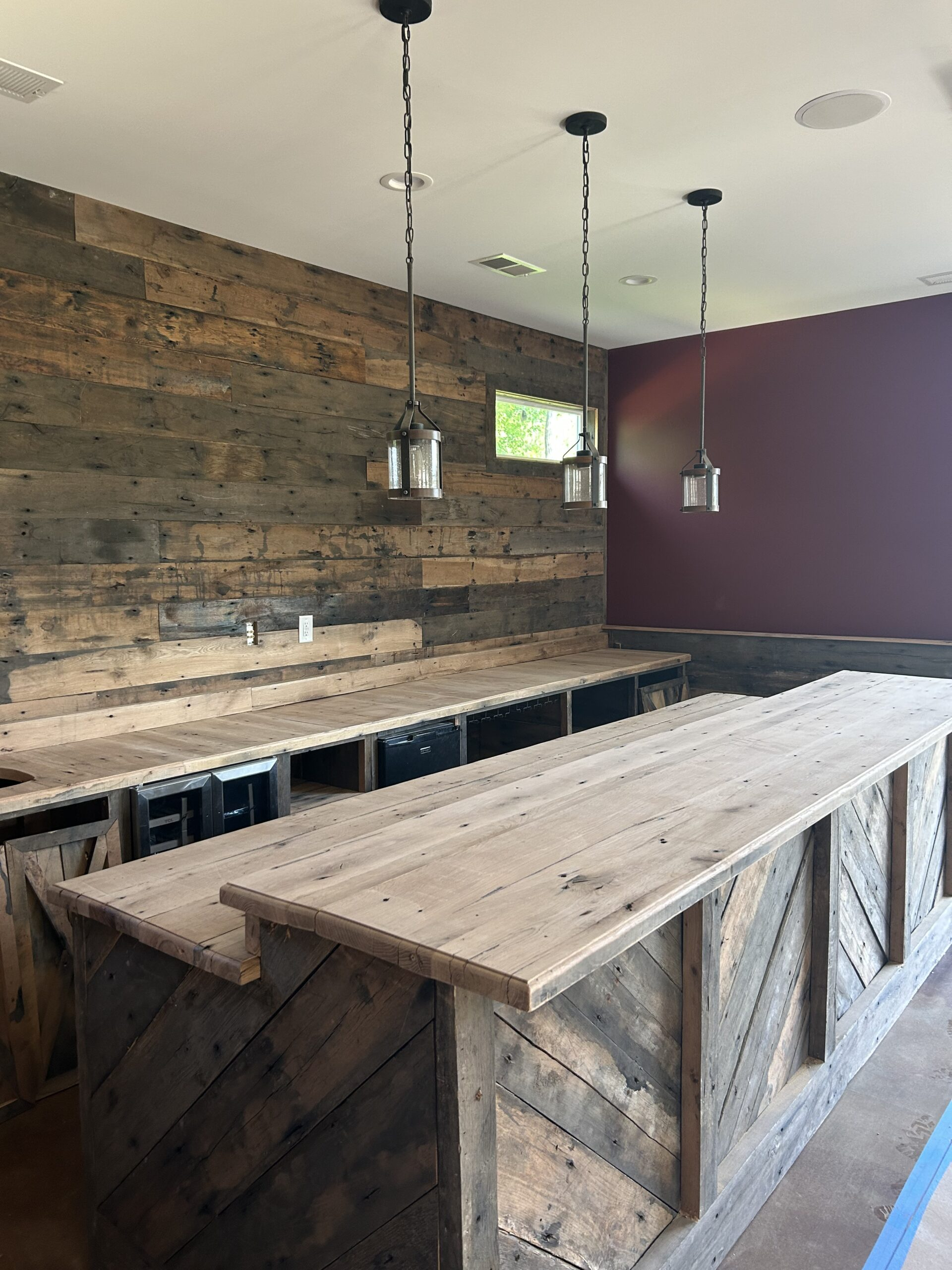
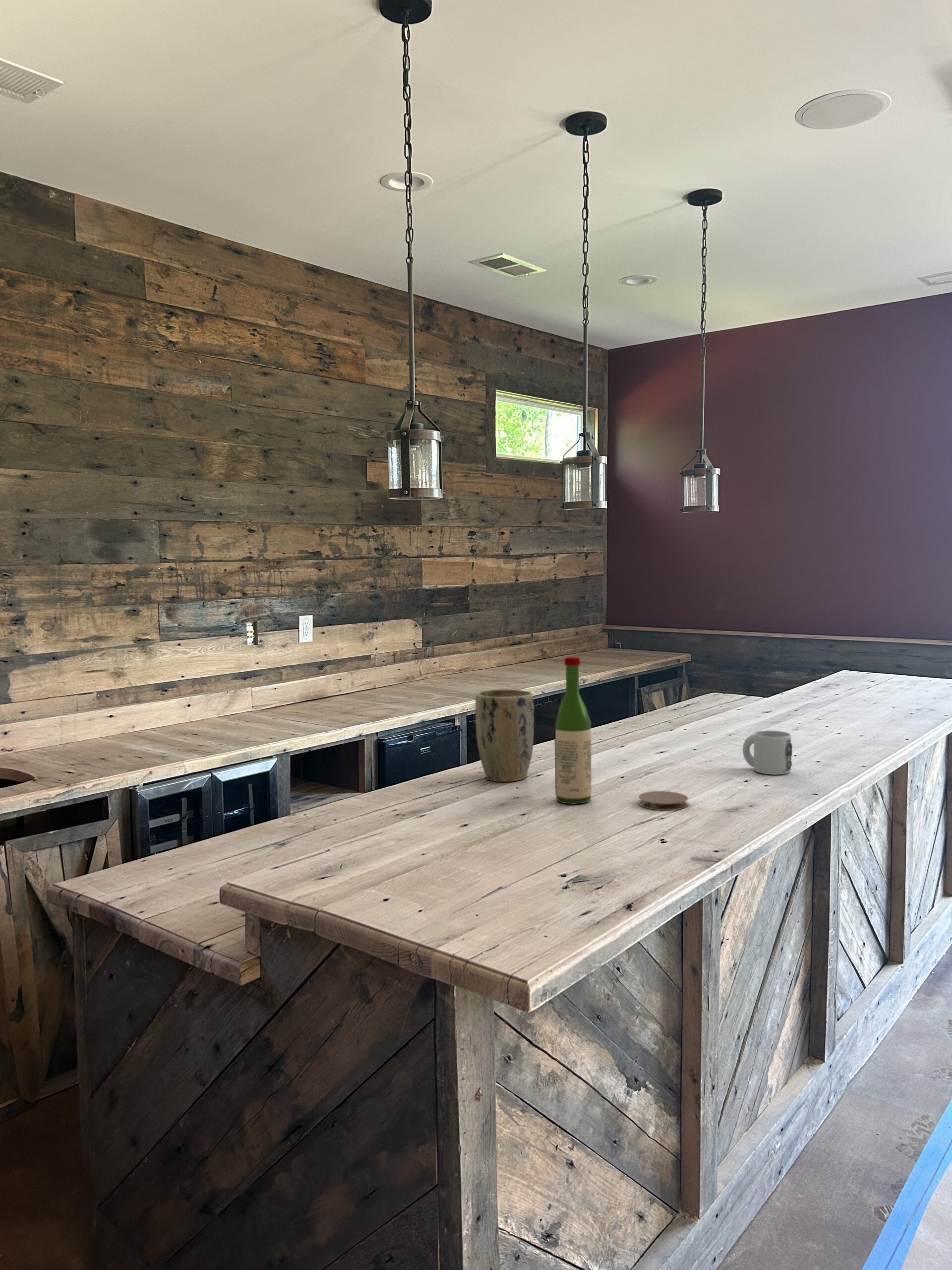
+ mug [742,730,793,775]
+ coaster [638,790,689,811]
+ plant pot [475,689,535,782]
+ wine bottle [554,656,592,805]
